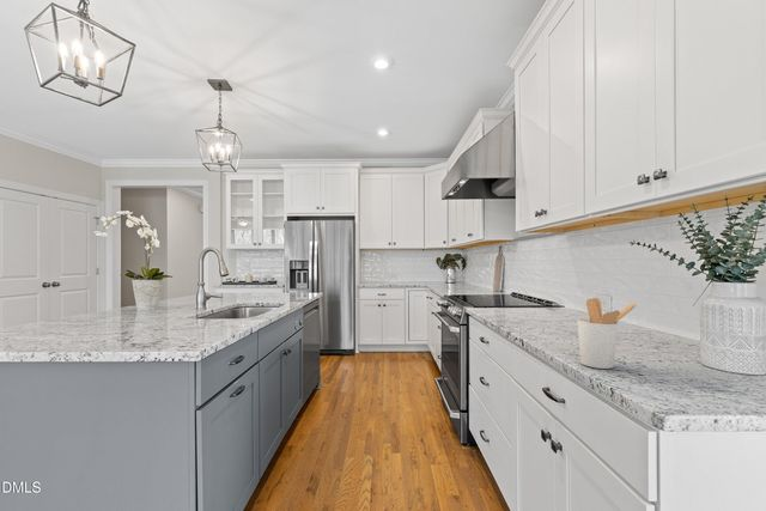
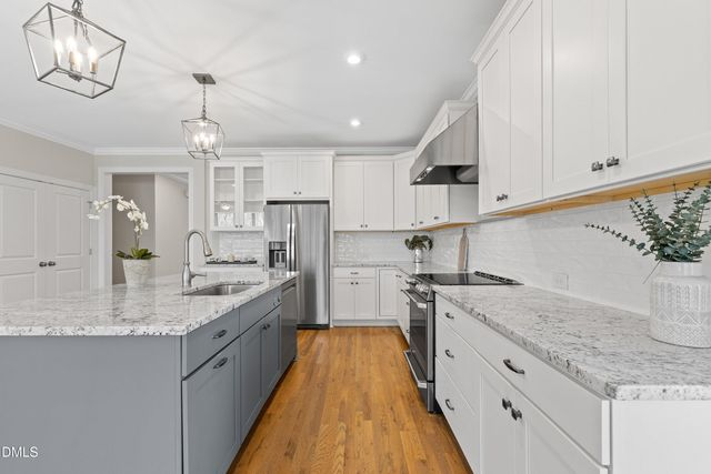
- utensil holder [577,297,637,370]
